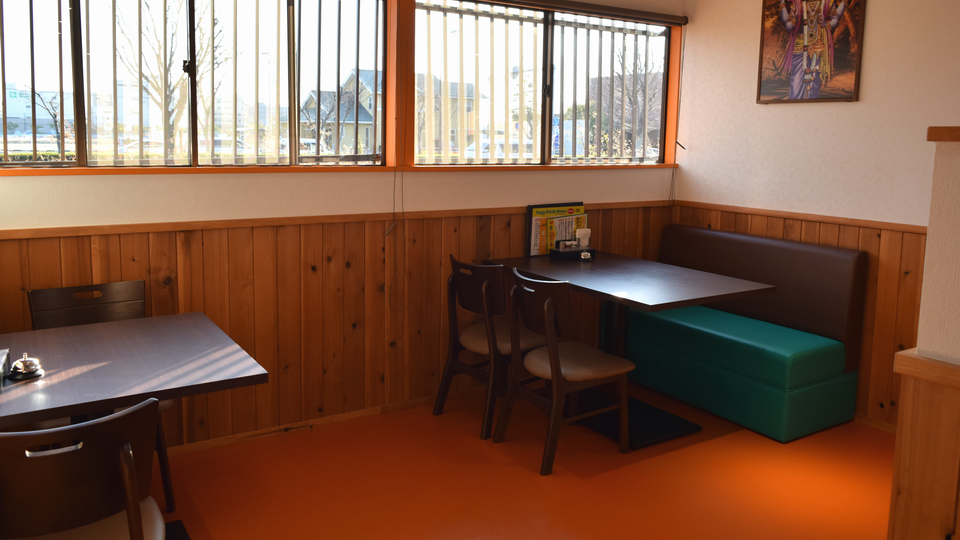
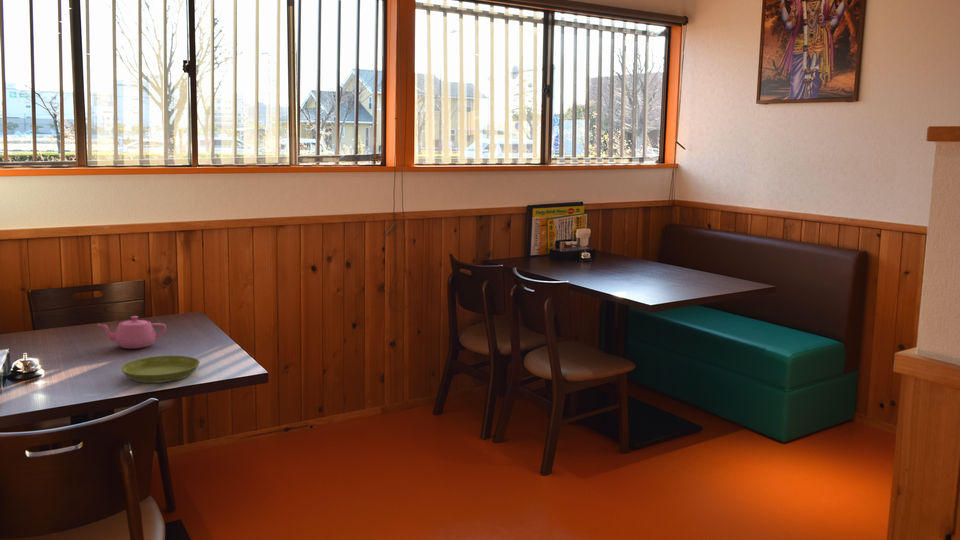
+ saucer [120,355,201,384]
+ teapot [98,315,167,349]
